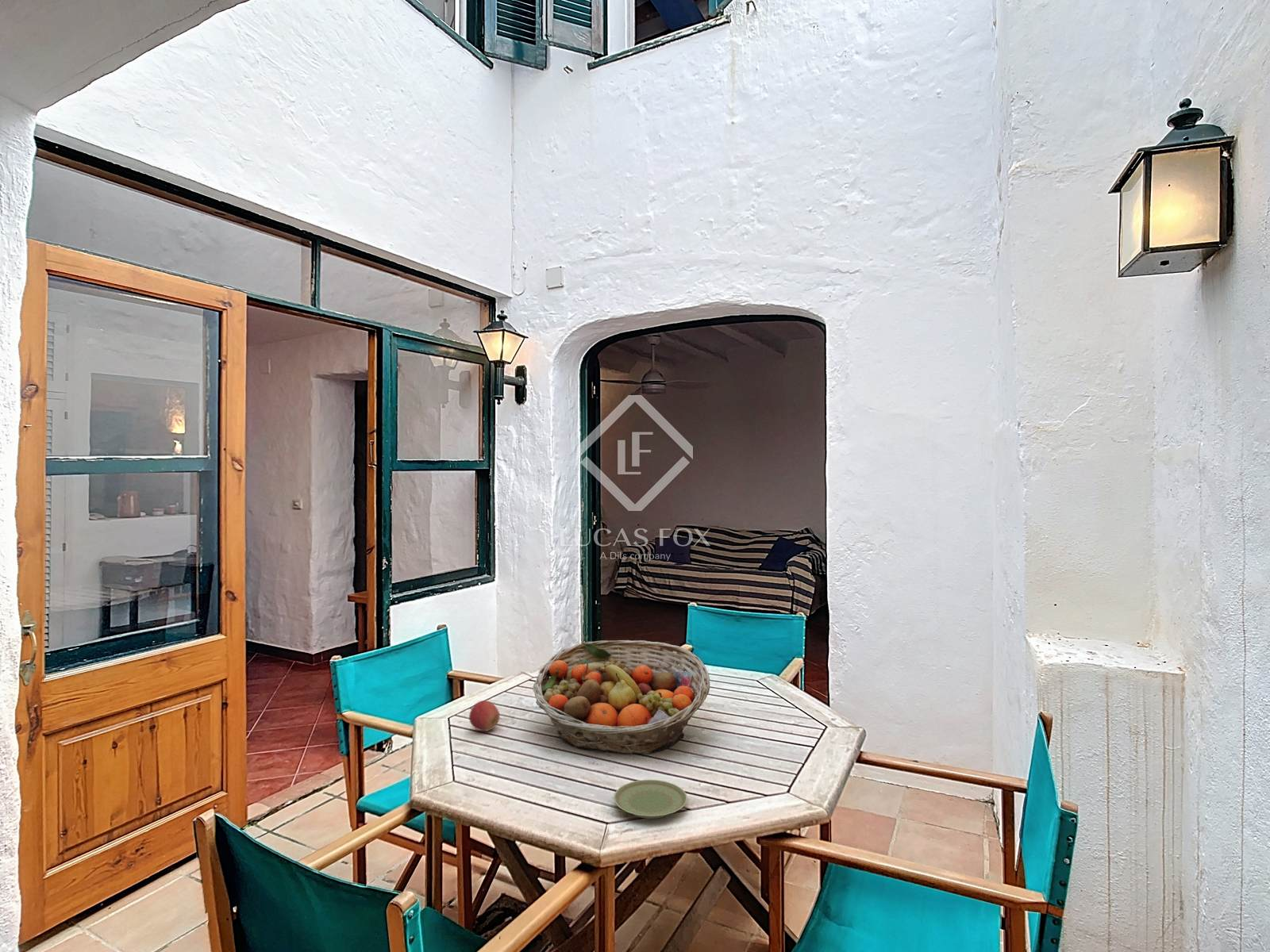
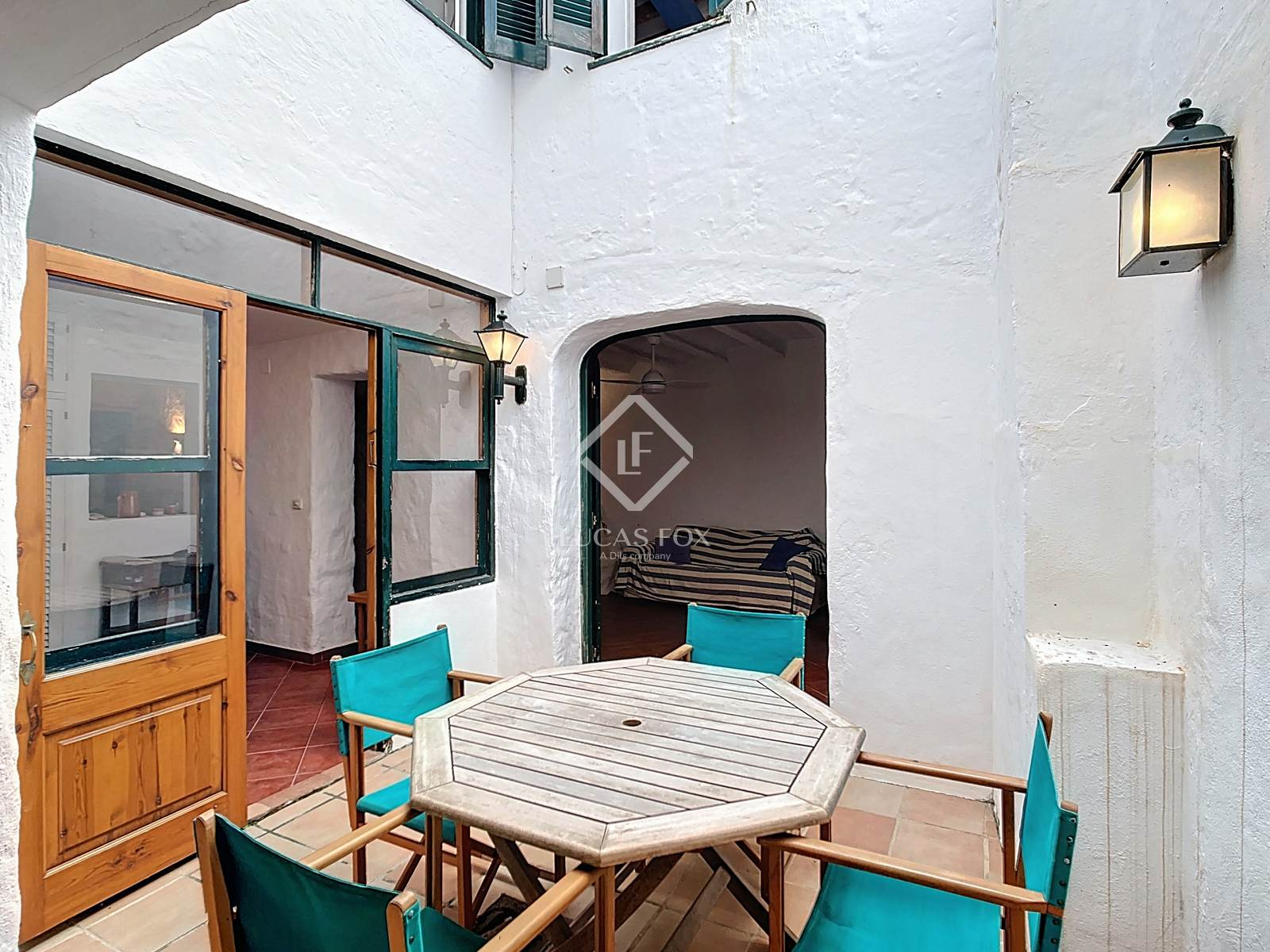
- fruit basket [532,639,710,755]
- plate [613,779,688,820]
- apple [468,700,501,732]
